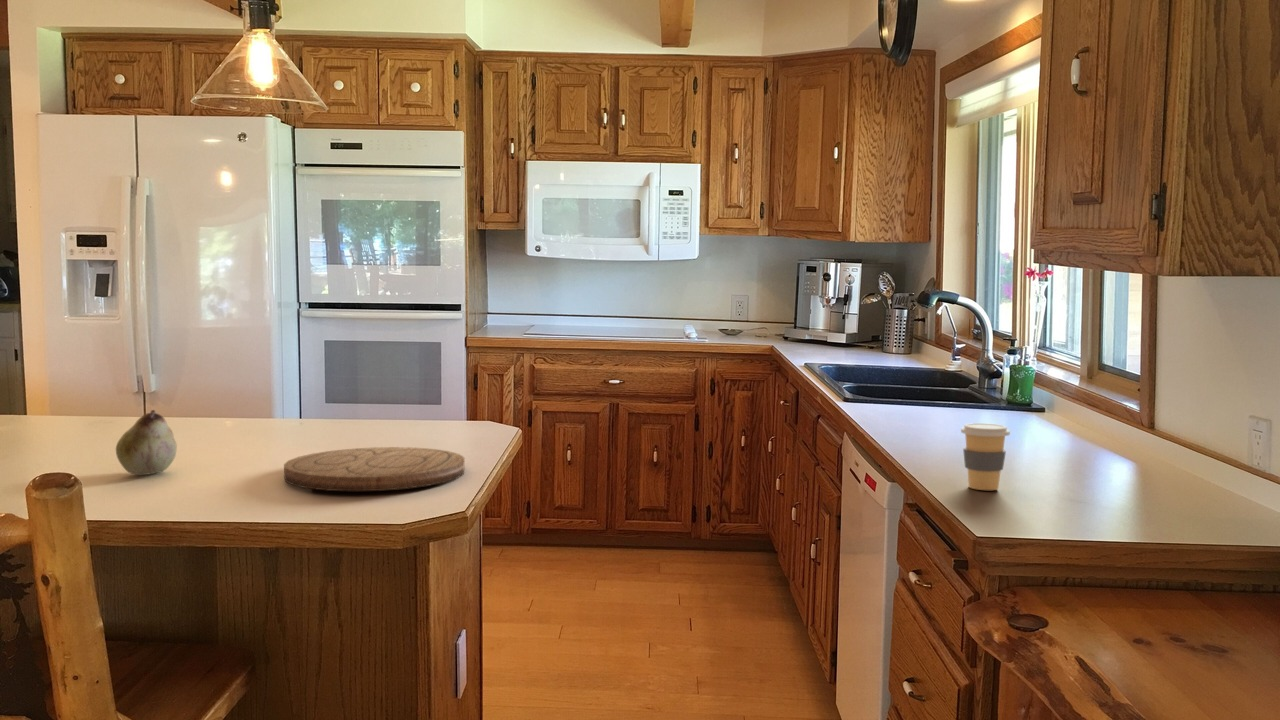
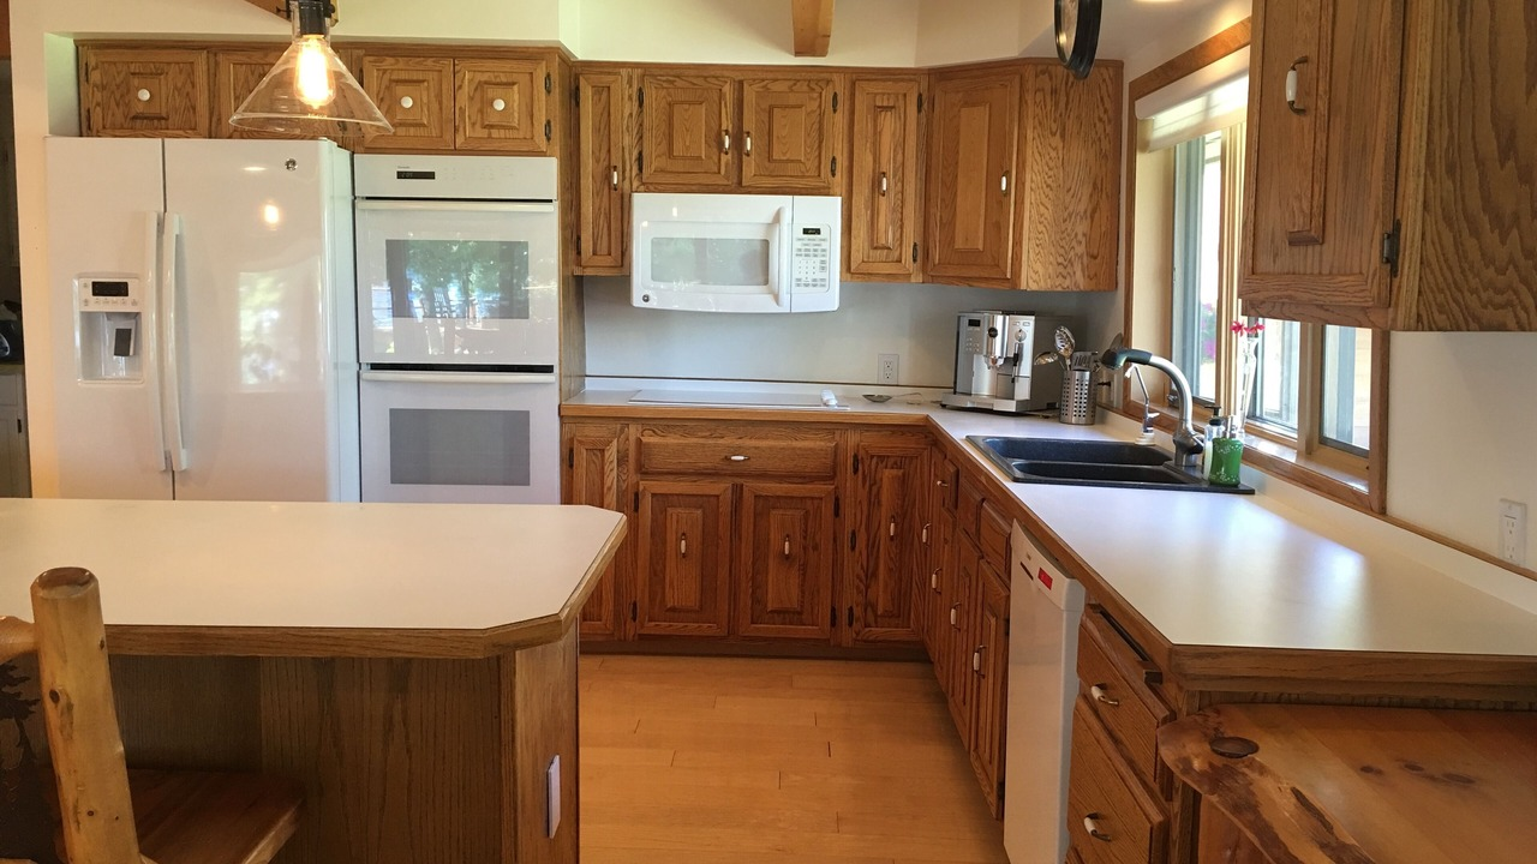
- fruit [115,409,178,476]
- cutting board [283,446,465,492]
- coffee cup [960,422,1011,491]
